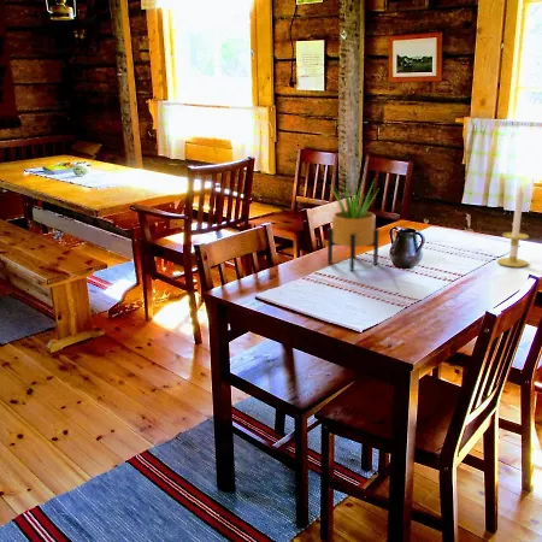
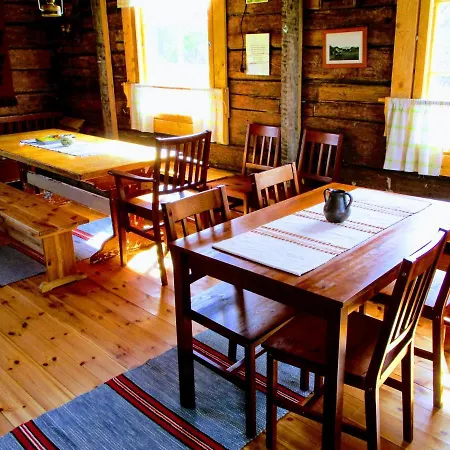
- potted plant [326,176,381,272]
- candle [496,184,530,269]
